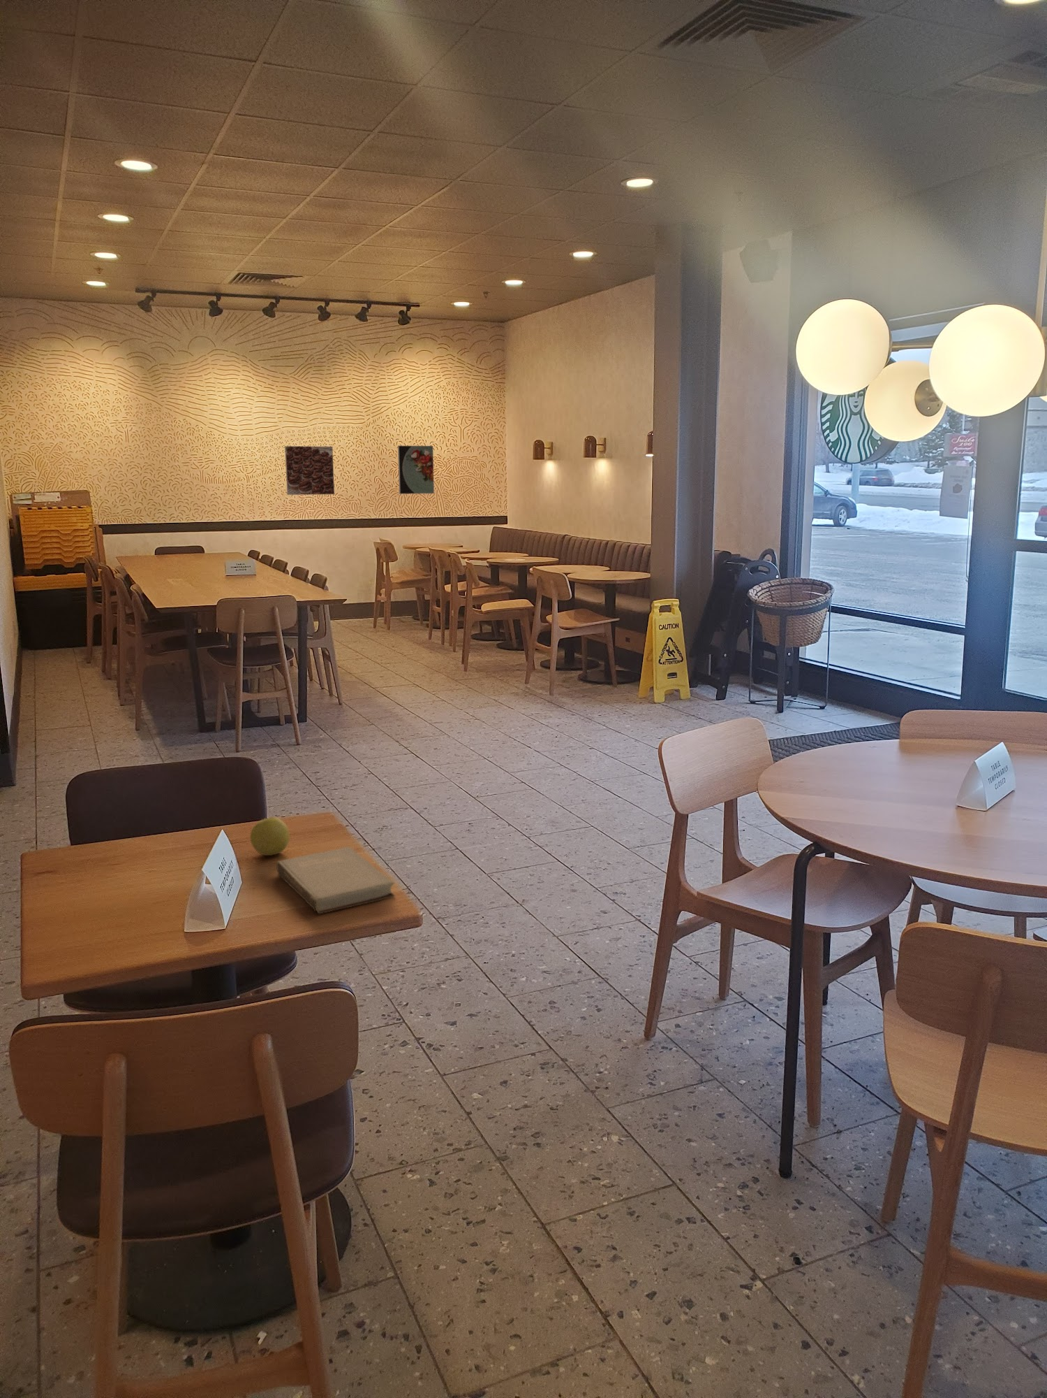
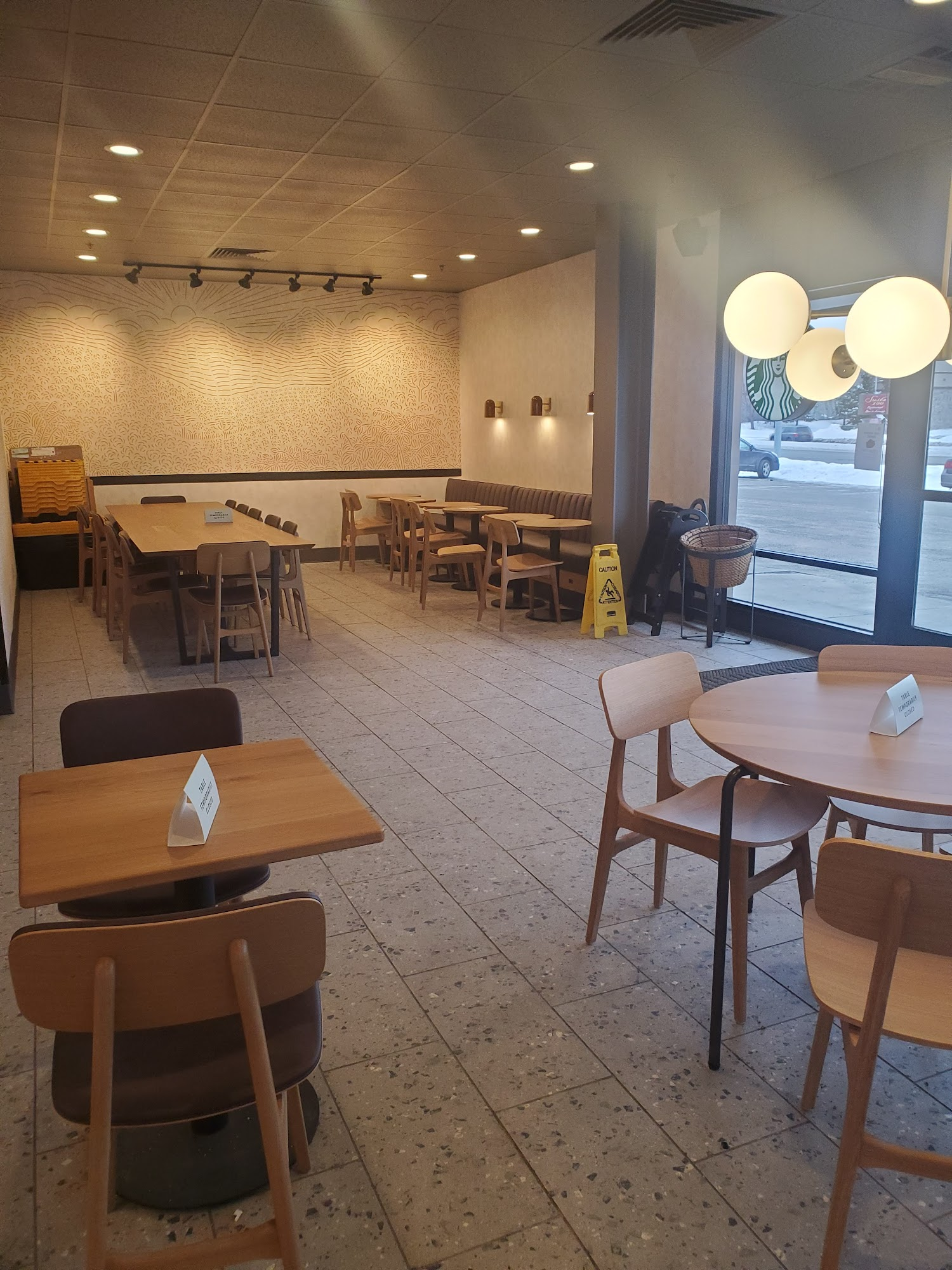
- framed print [397,445,434,495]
- apple [250,817,290,856]
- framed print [284,445,335,495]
- book [276,845,396,915]
